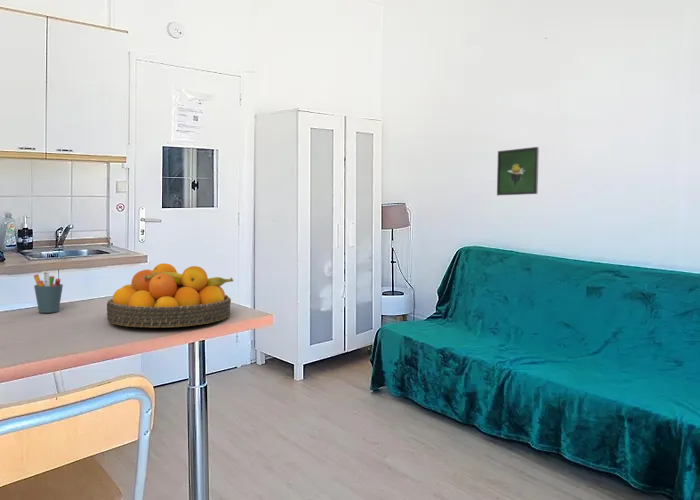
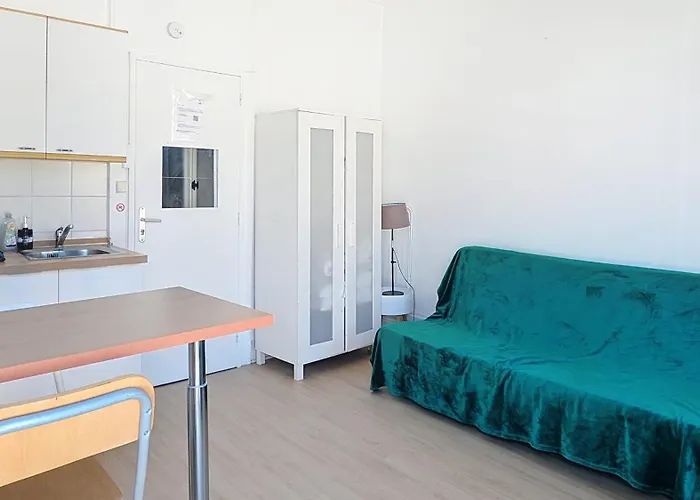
- pen holder [33,271,64,314]
- fruit bowl [106,262,234,328]
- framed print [496,146,540,197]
